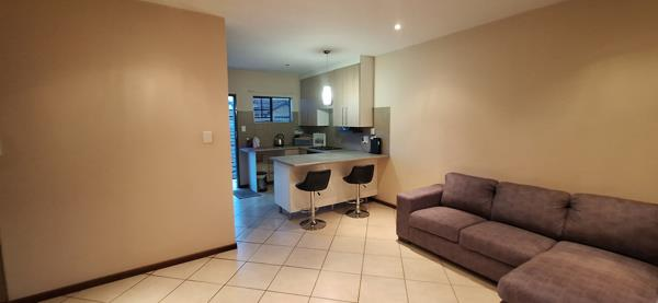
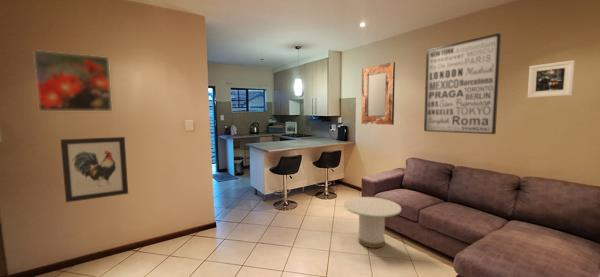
+ side table [343,196,402,249]
+ wall art [423,32,502,135]
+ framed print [33,49,113,112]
+ home mirror [361,61,396,126]
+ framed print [527,59,576,99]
+ wall art [60,136,129,203]
